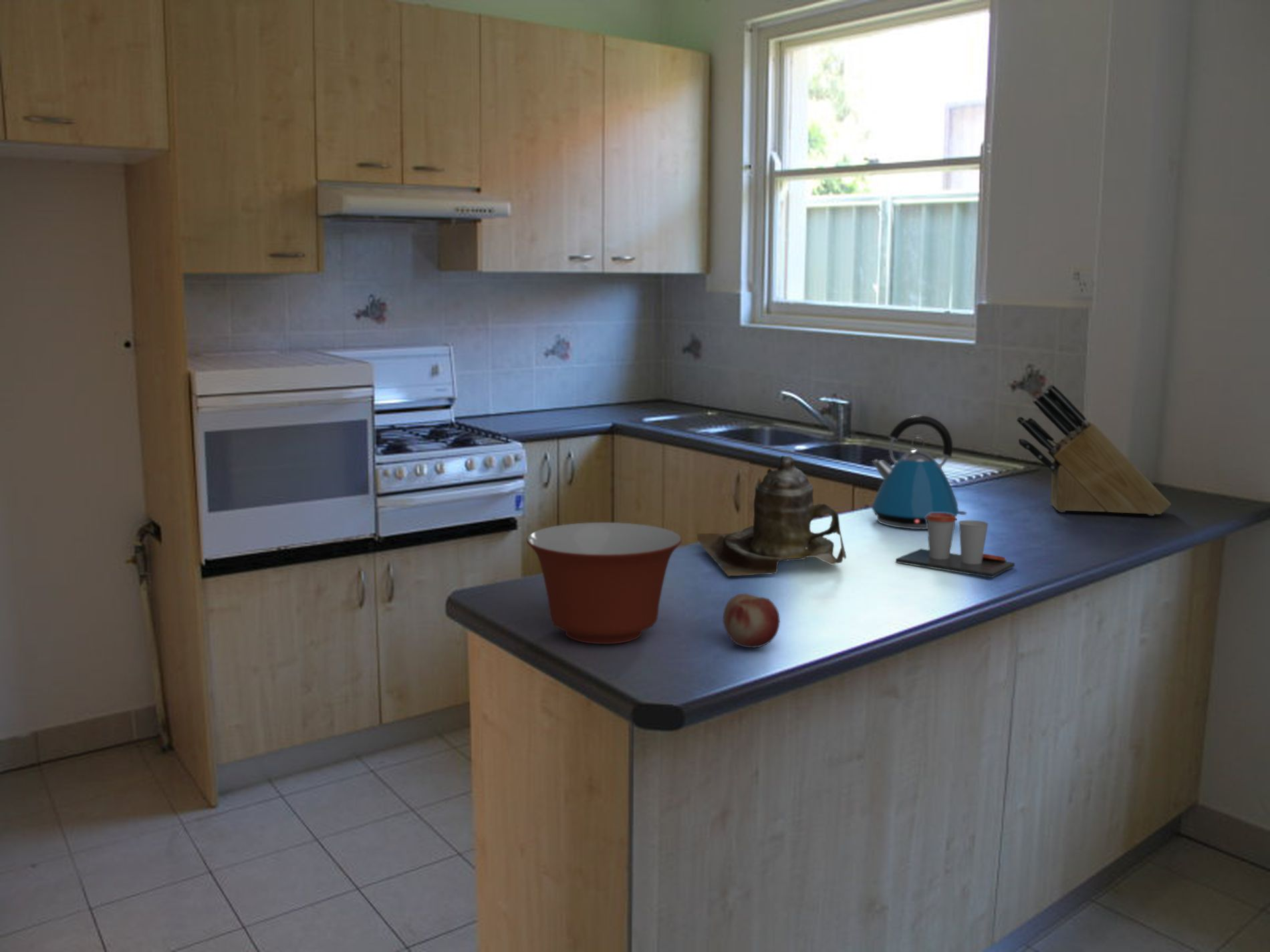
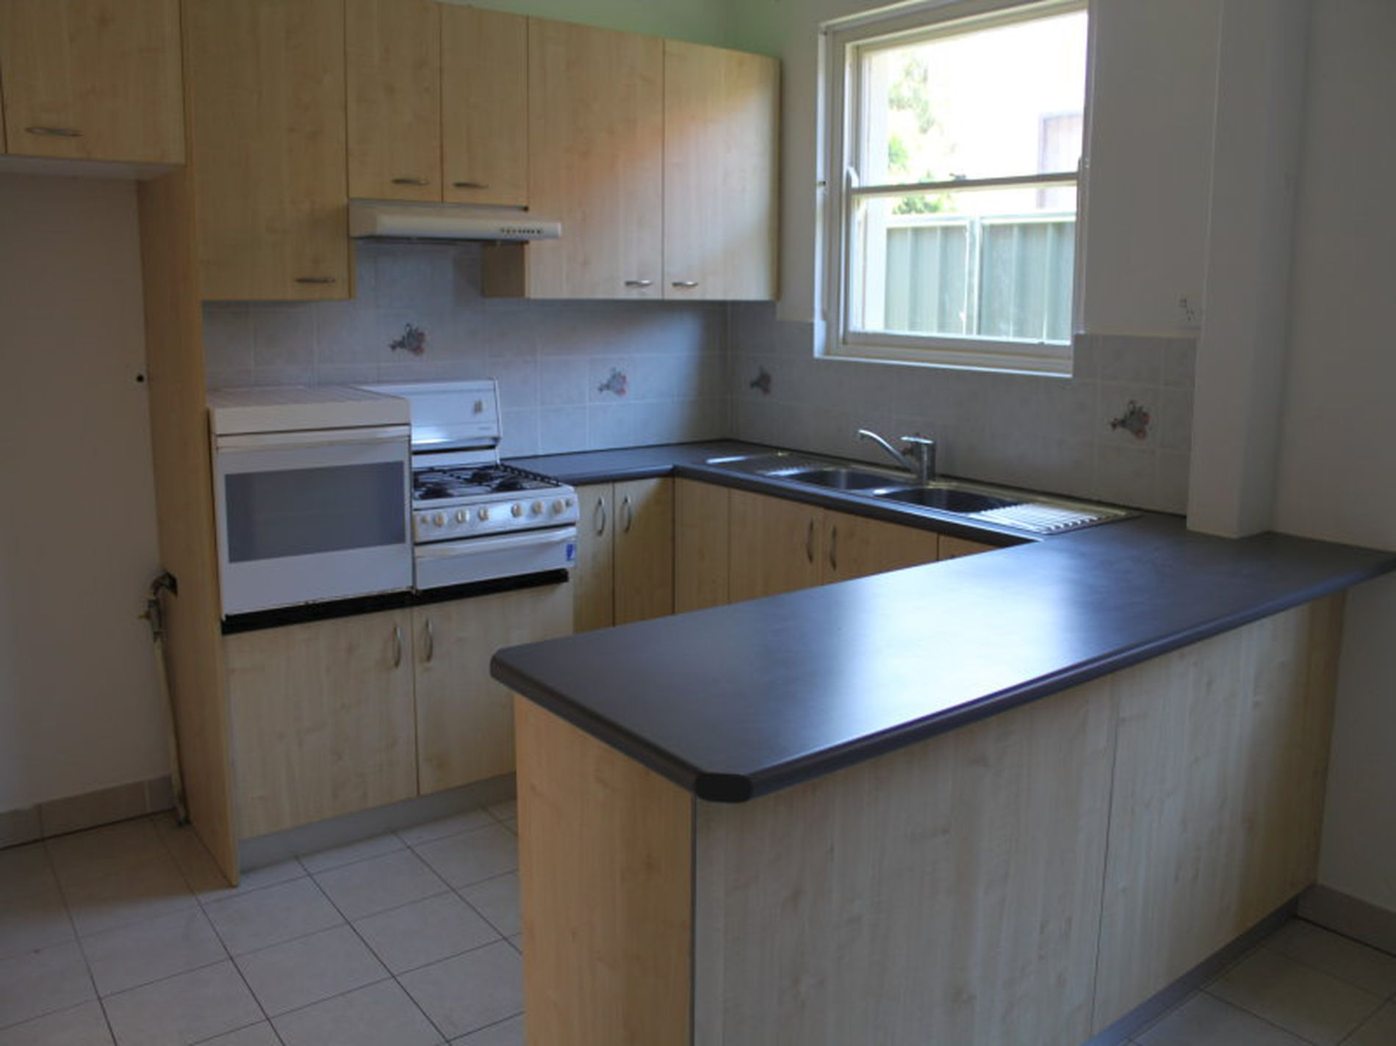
- cup [895,513,1015,579]
- mixing bowl [525,522,682,645]
- kettle [871,415,967,530]
- teapot [696,455,847,577]
- fruit [723,593,781,649]
- knife block [1016,383,1172,516]
